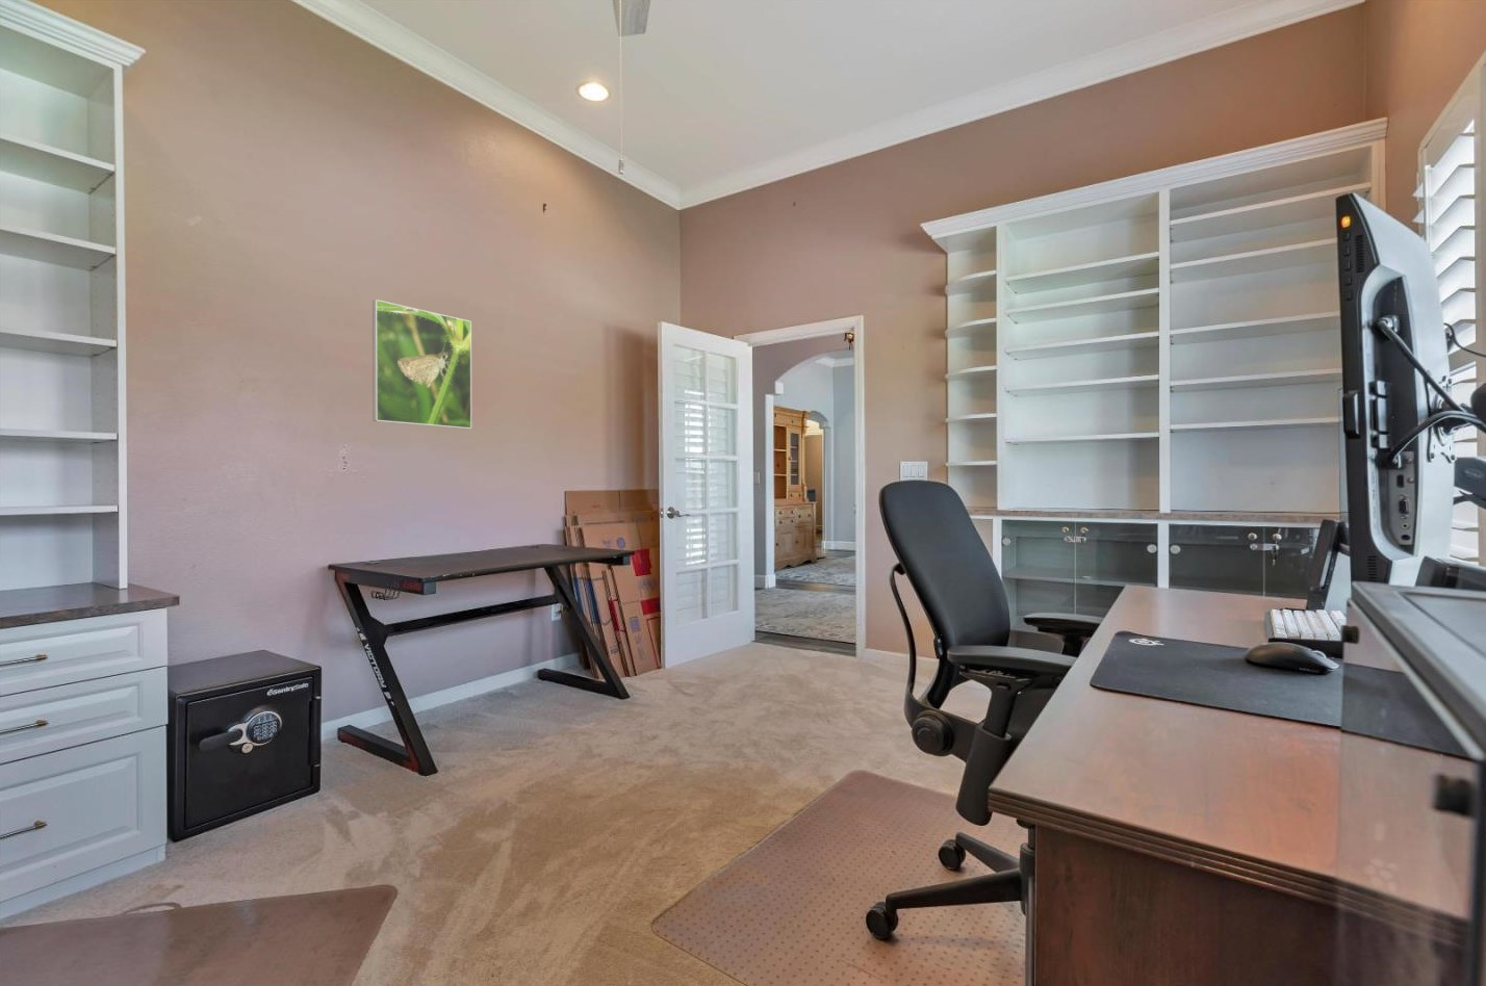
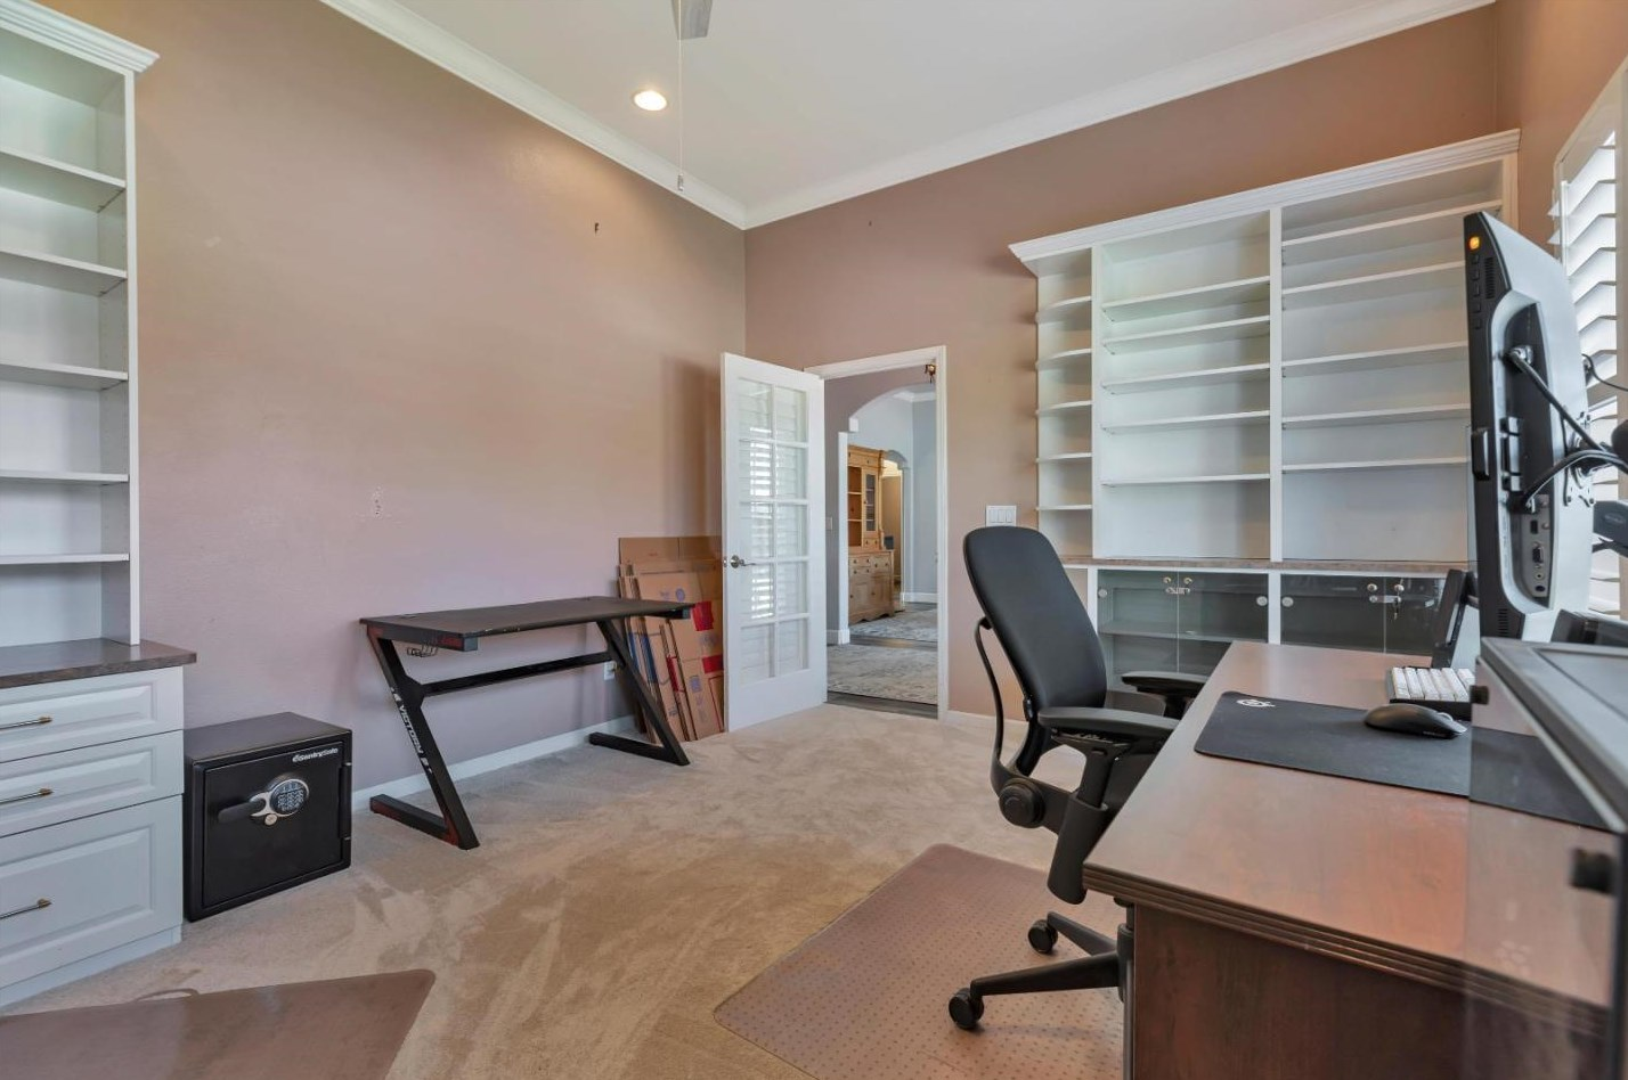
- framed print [371,298,472,429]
